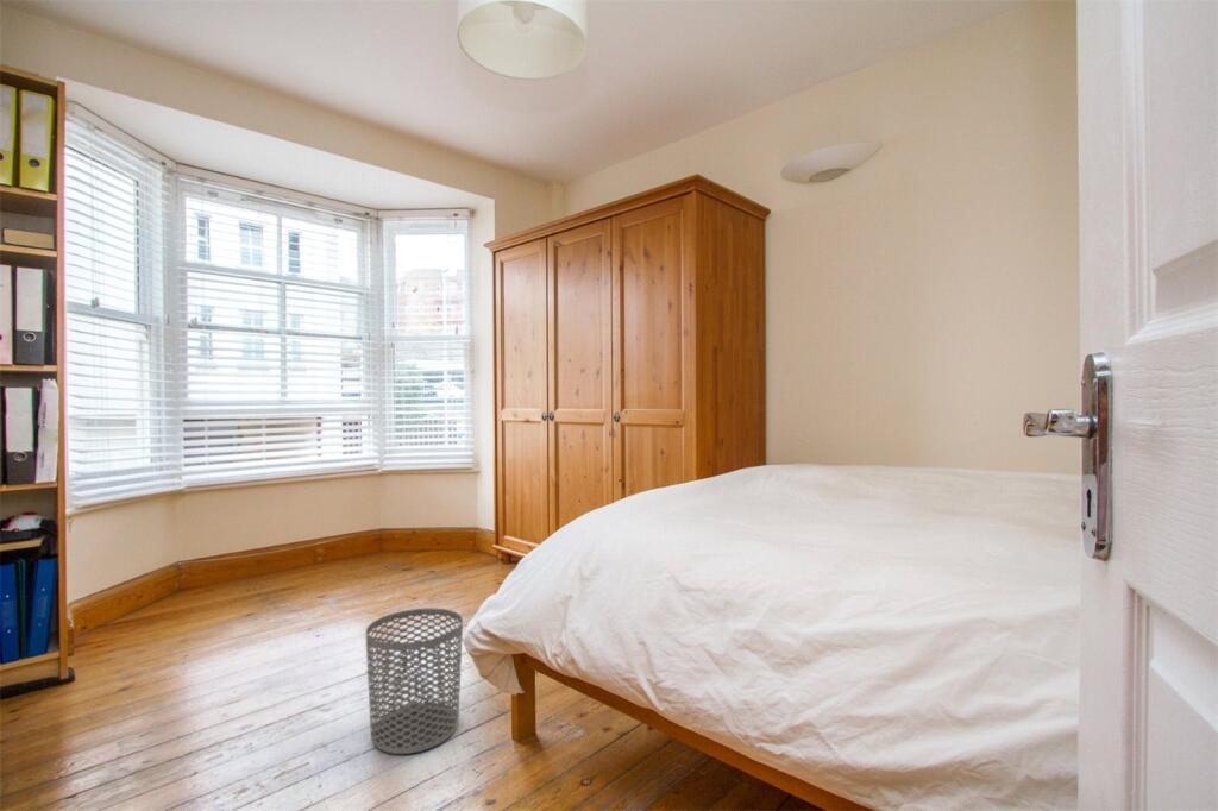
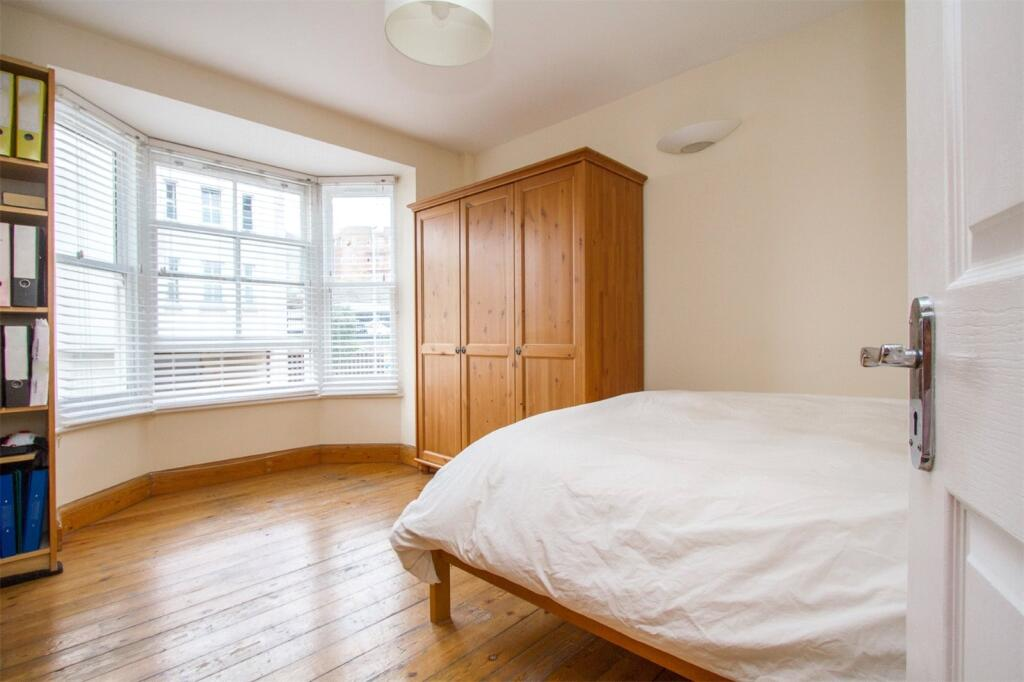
- waste bin [365,606,464,755]
